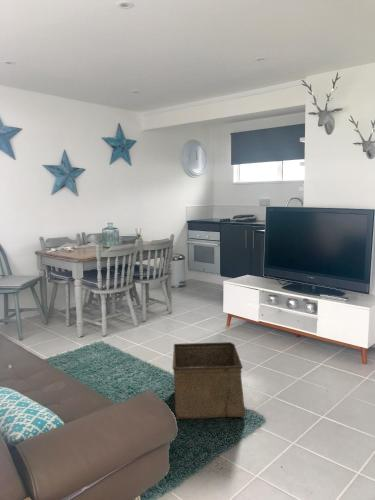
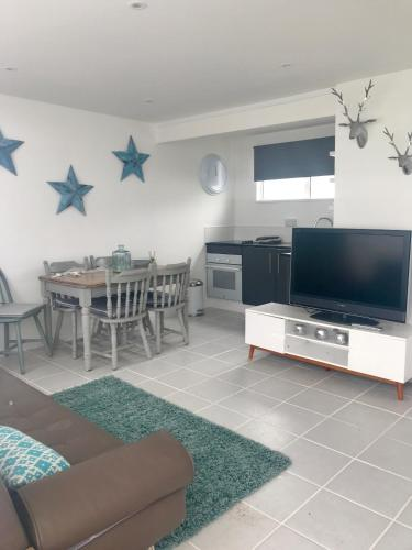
- storage bin [171,341,246,421]
